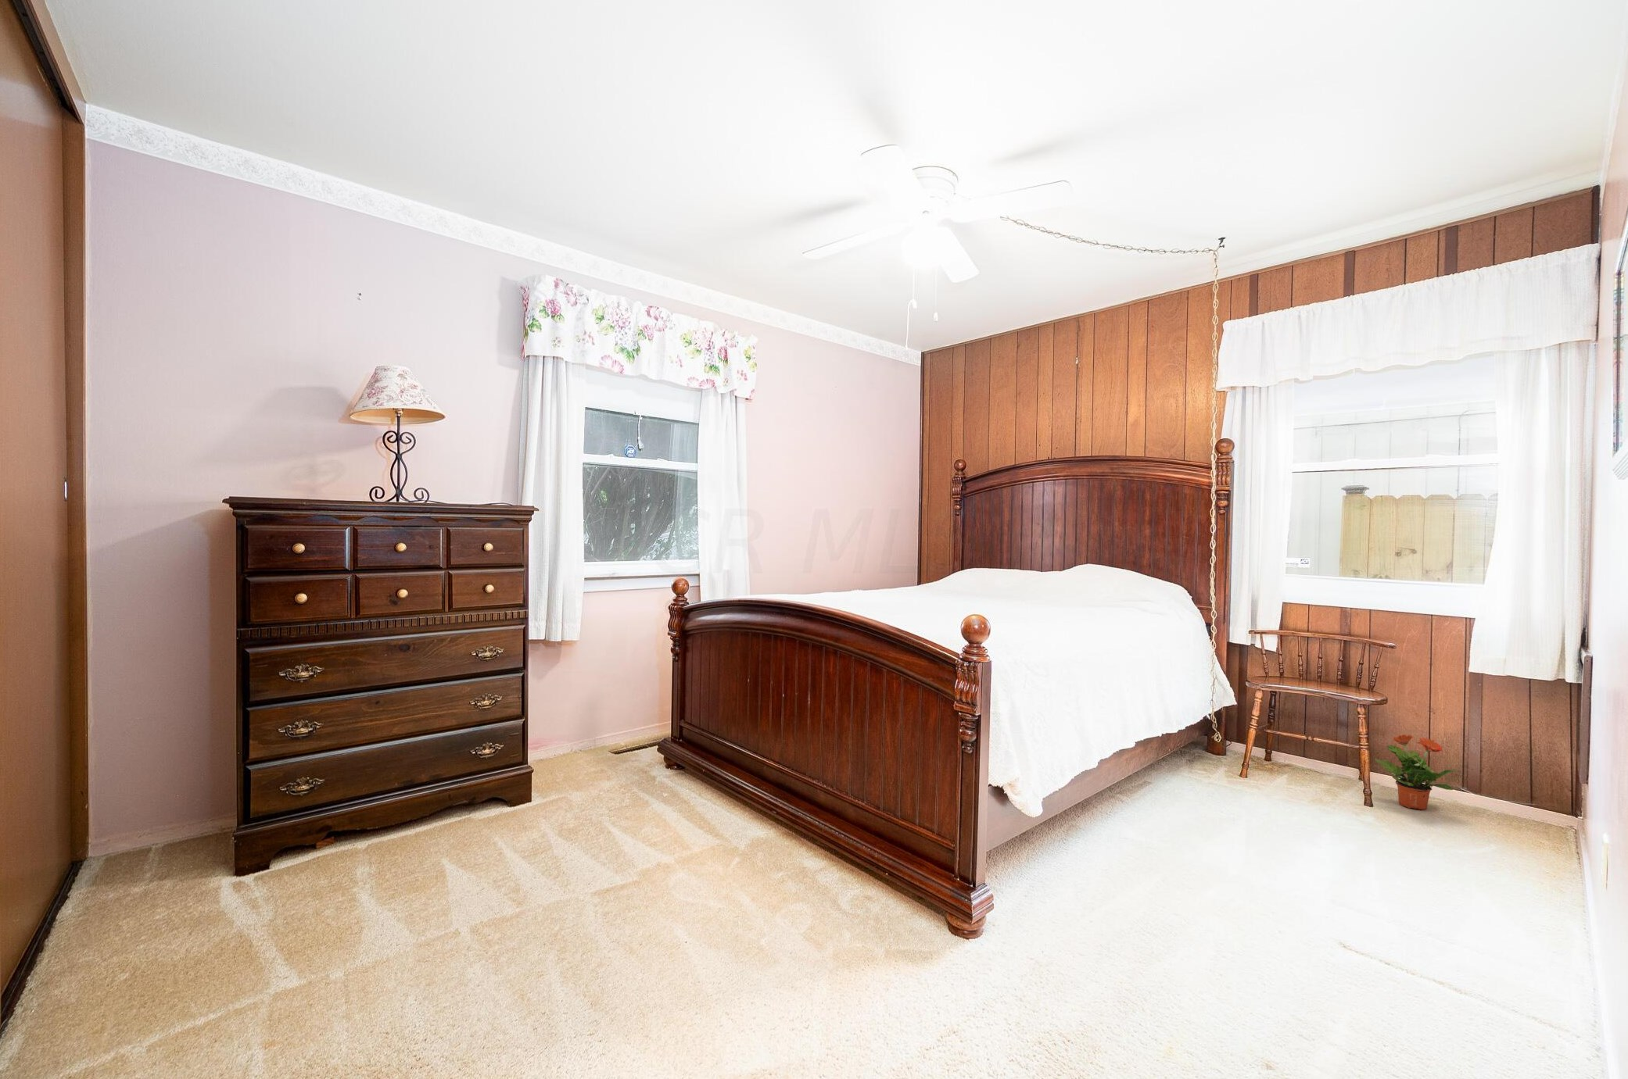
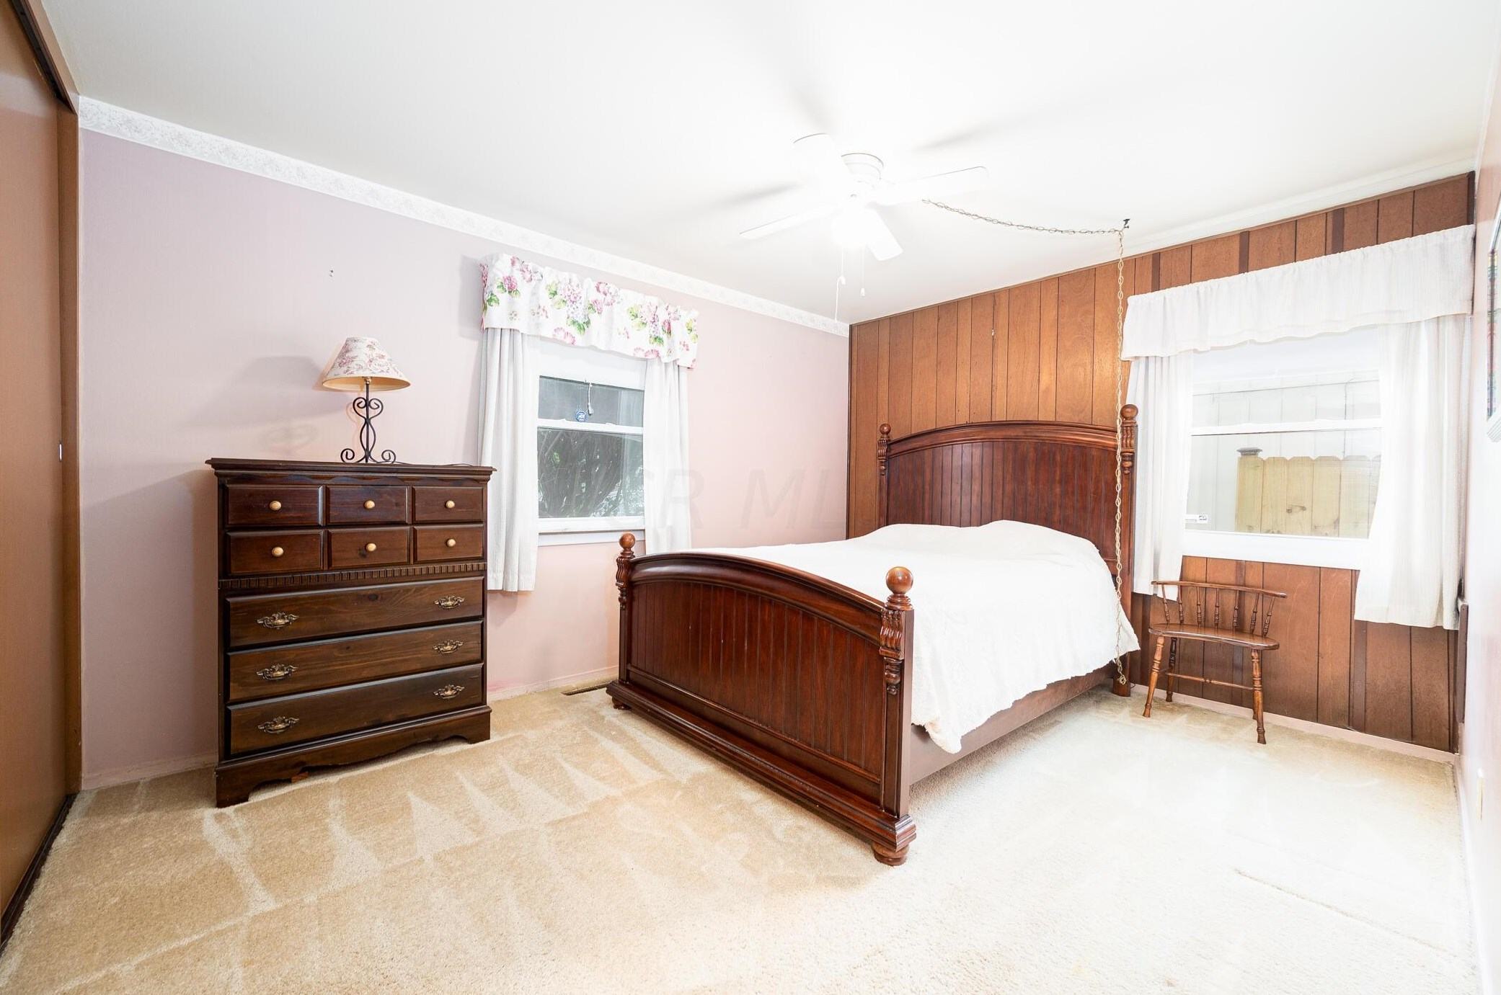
- potted plant [1374,733,1458,810]
